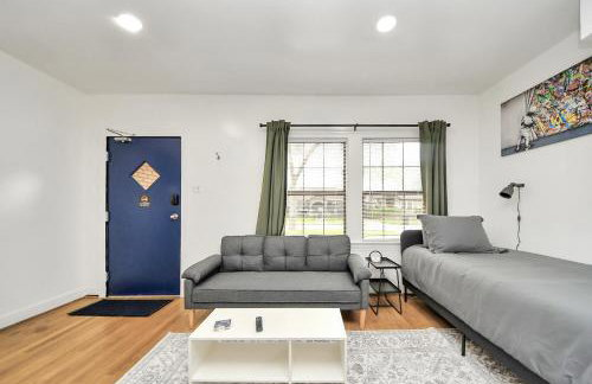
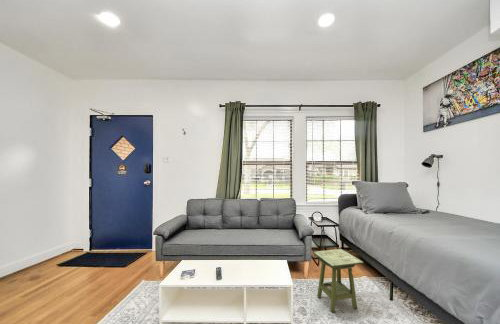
+ side table [312,248,365,314]
